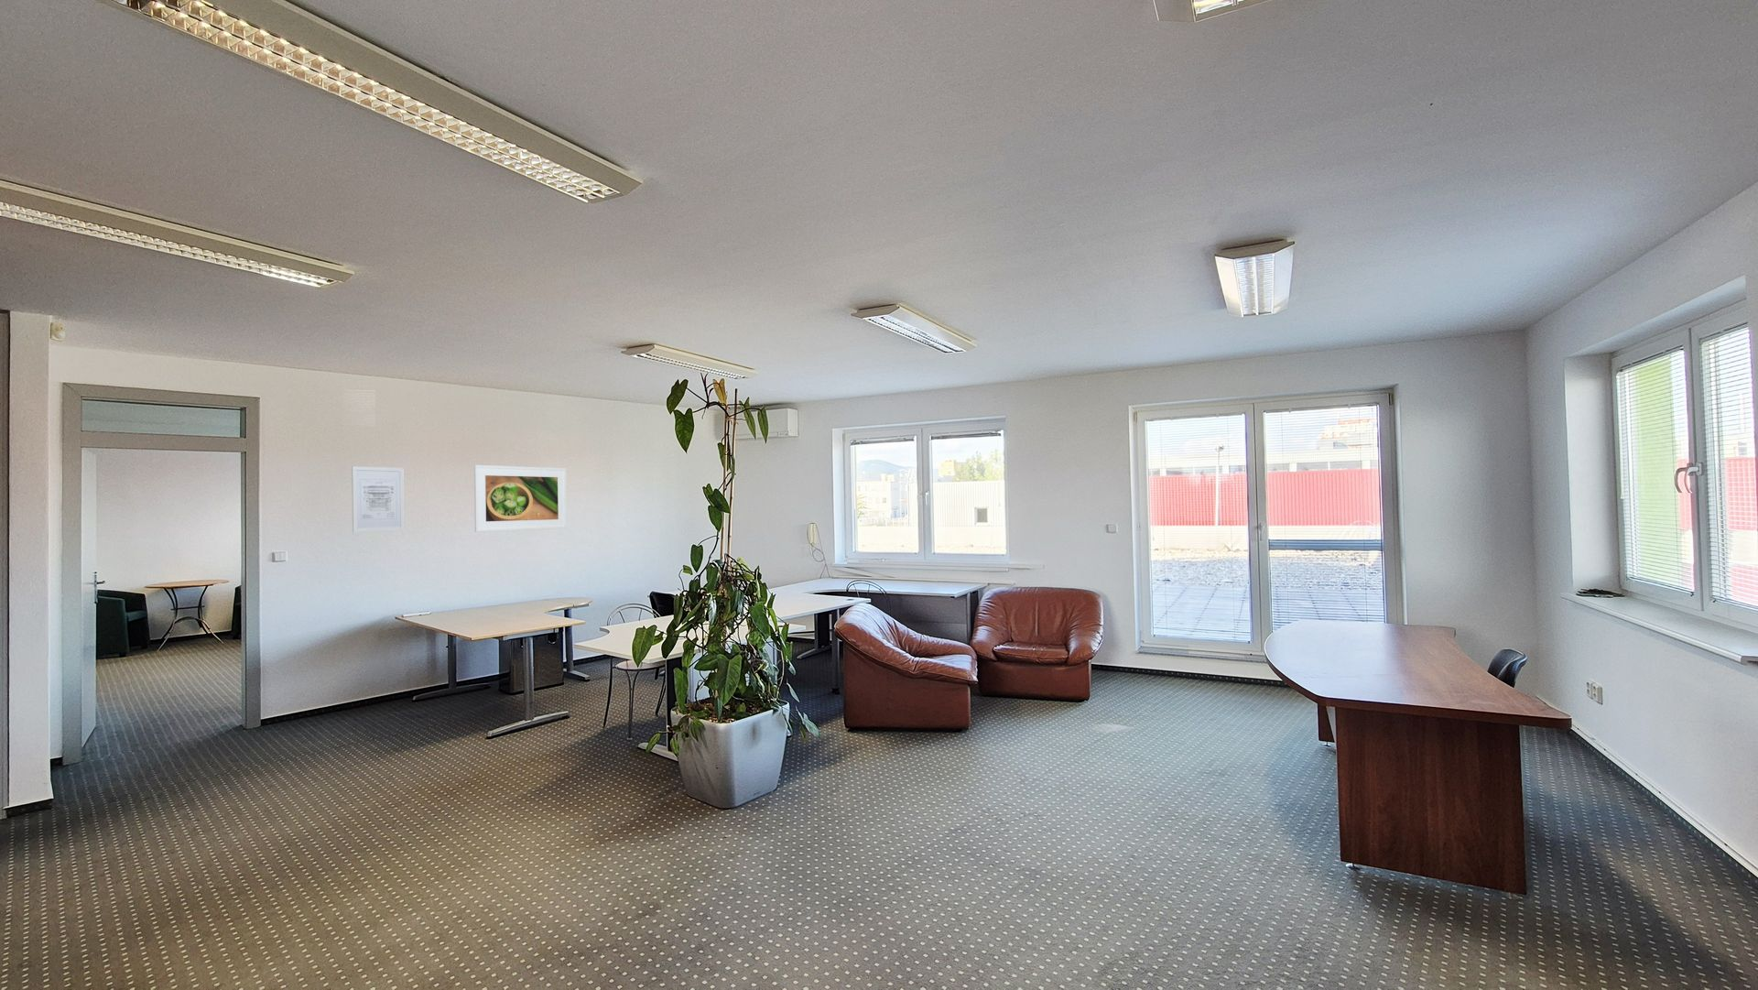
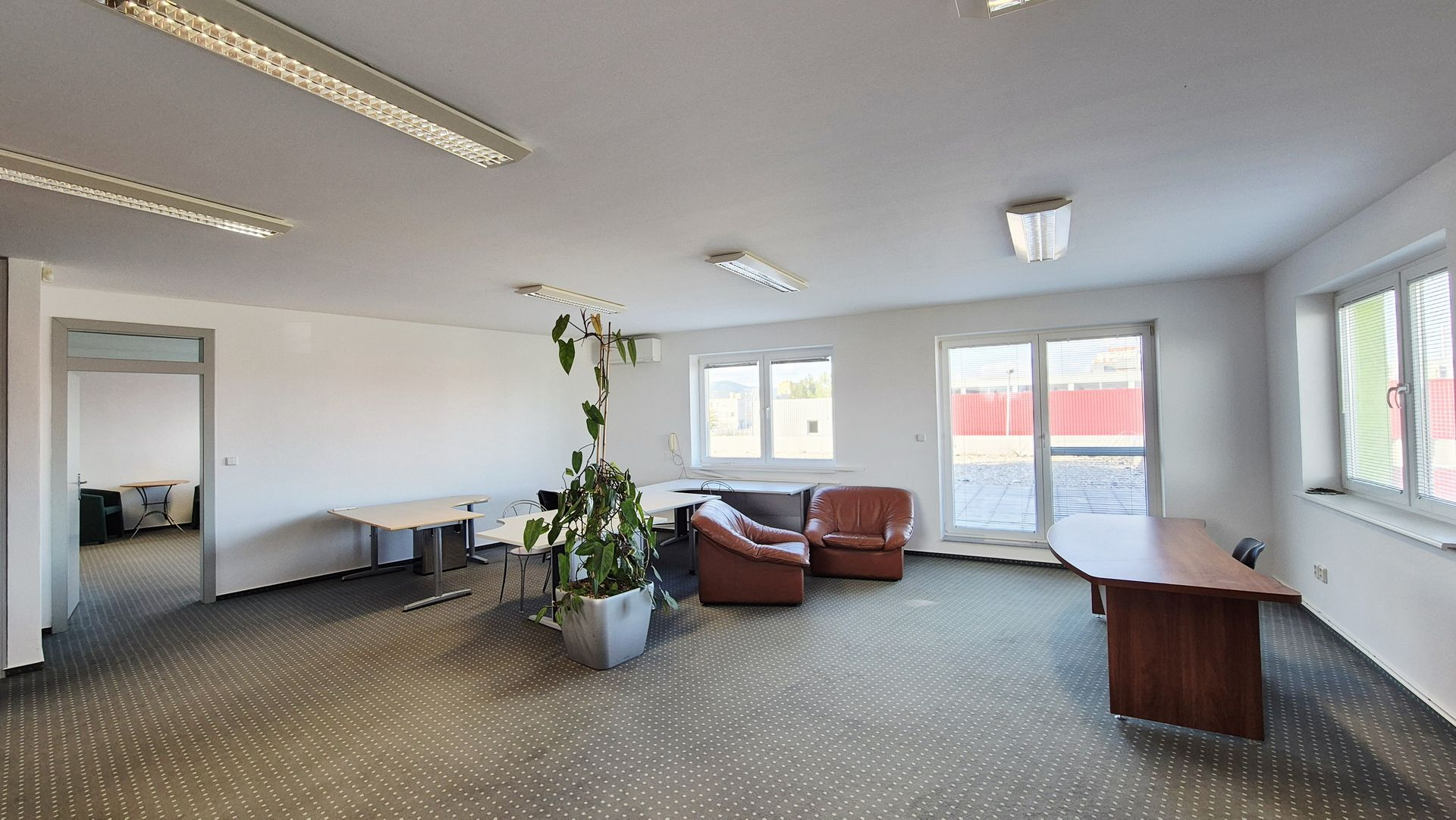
- wall art [350,465,406,532]
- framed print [473,465,567,532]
